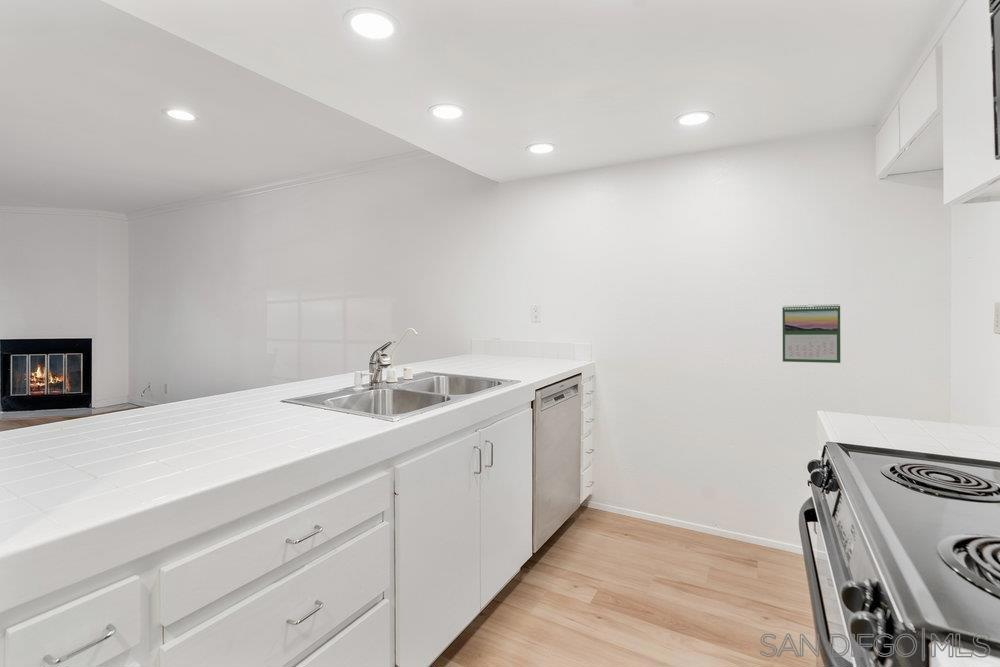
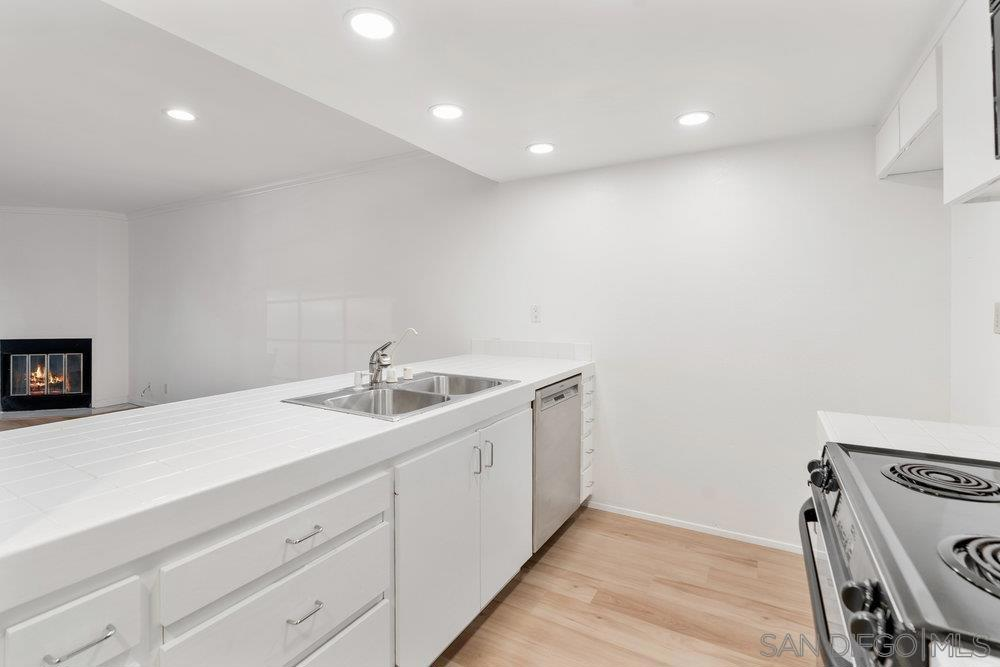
- calendar [781,303,841,364]
